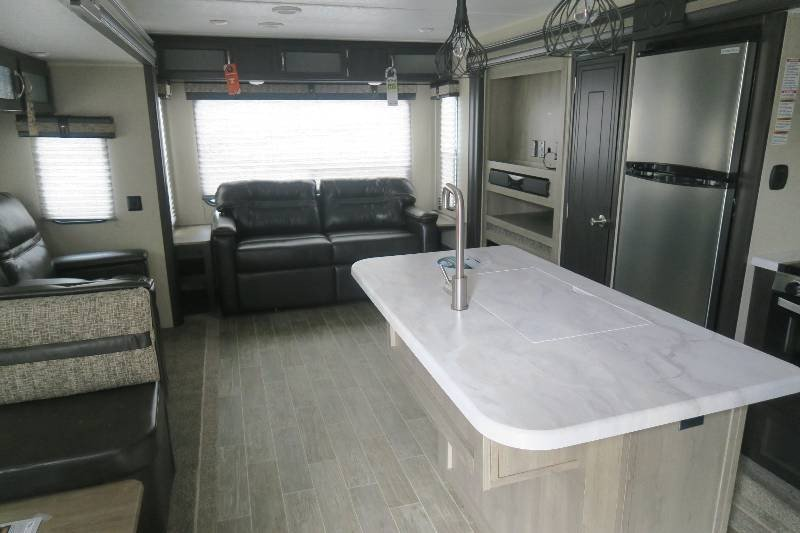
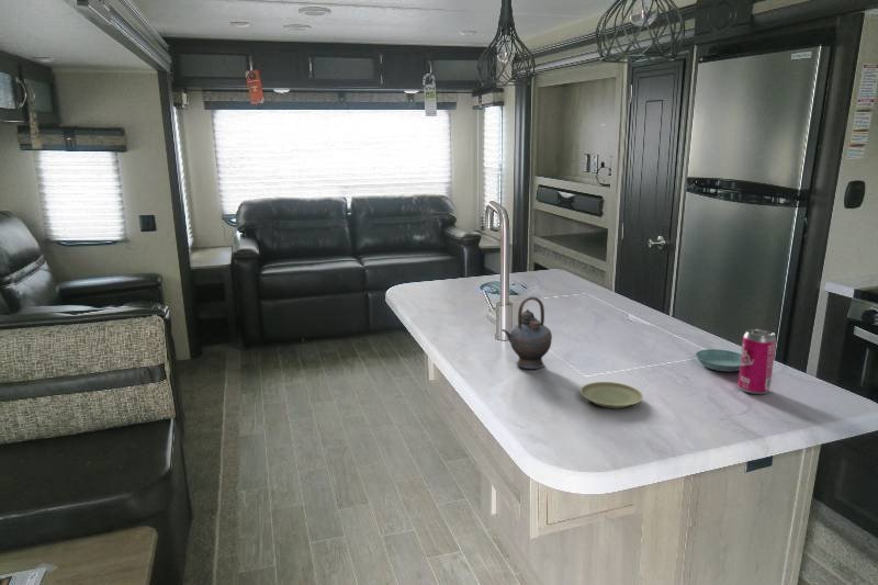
+ beverage can [736,328,777,395]
+ teapot [500,295,553,370]
+ plate [579,381,644,409]
+ saucer [695,348,742,373]
